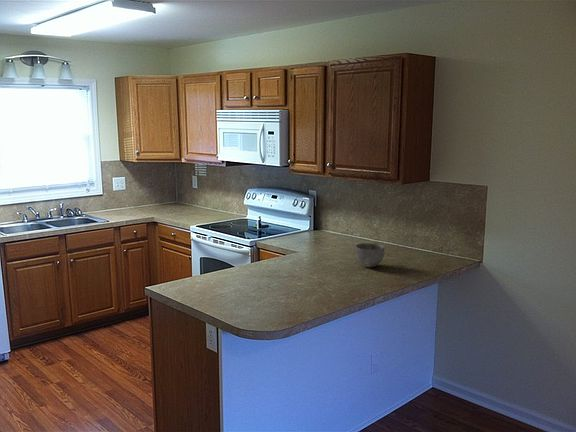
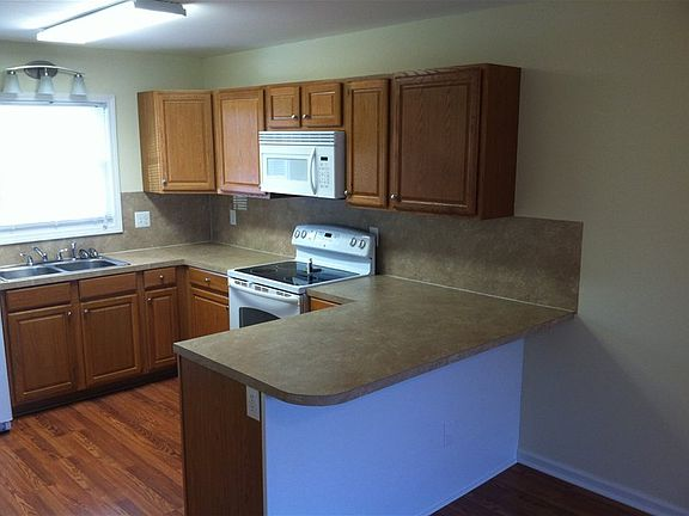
- bowl [354,242,386,268]
